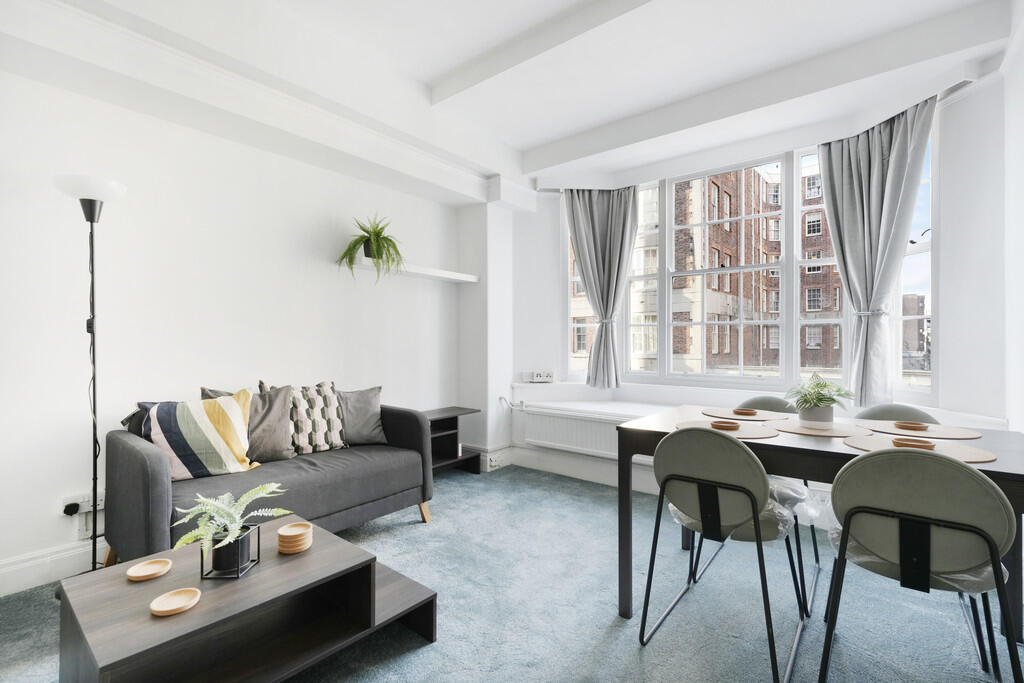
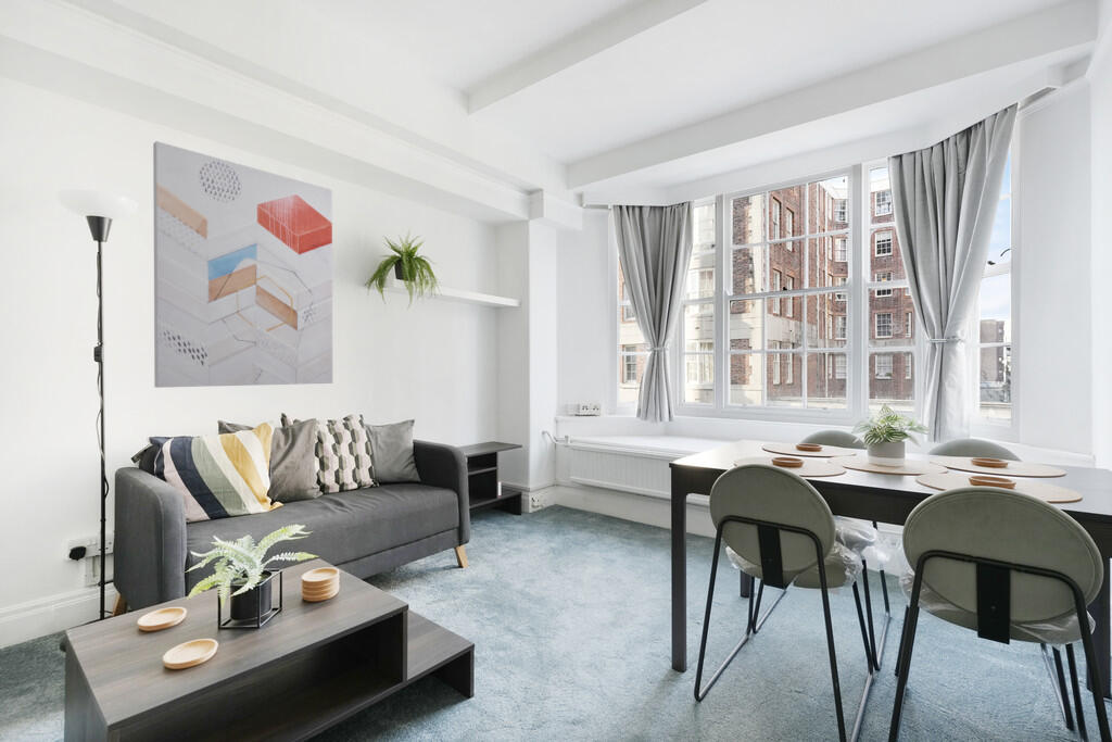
+ wall art [152,140,333,389]
